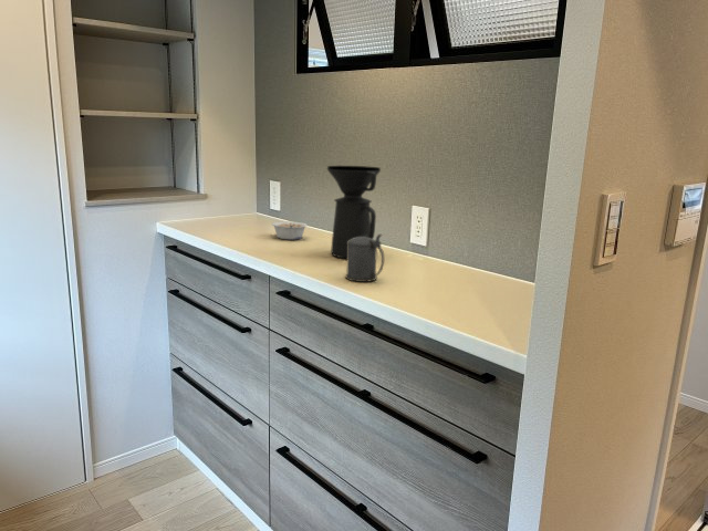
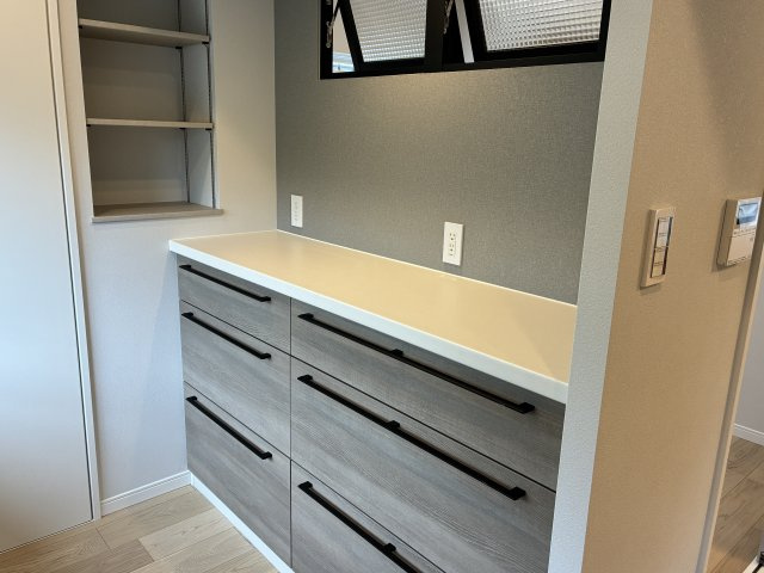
- legume [270,220,309,240]
- beer stein [344,233,385,283]
- coffee maker [326,165,382,260]
